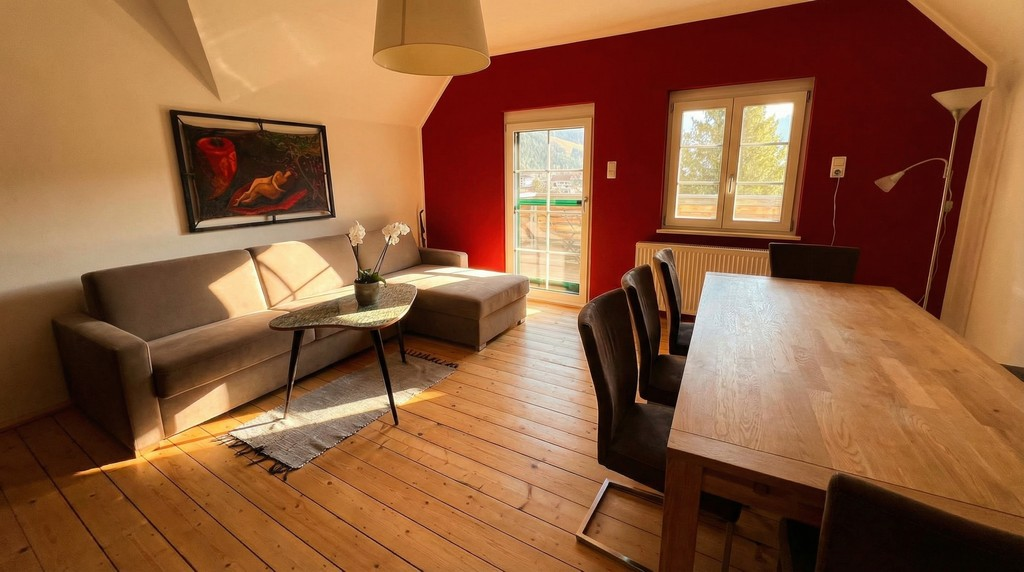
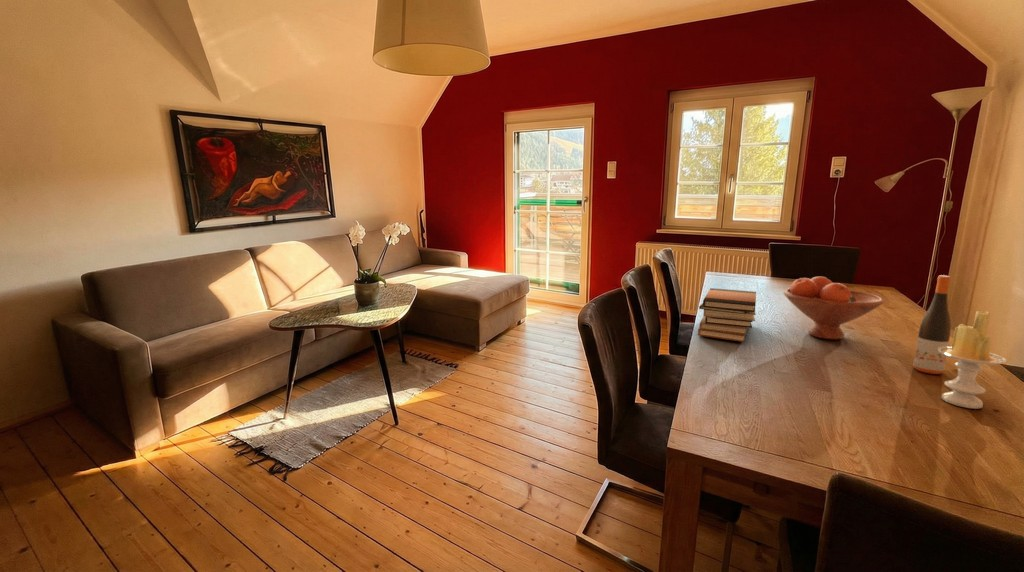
+ wine bottle [912,274,952,375]
+ book stack [697,287,757,343]
+ fruit bowl [782,276,884,340]
+ candle [938,310,1008,410]
